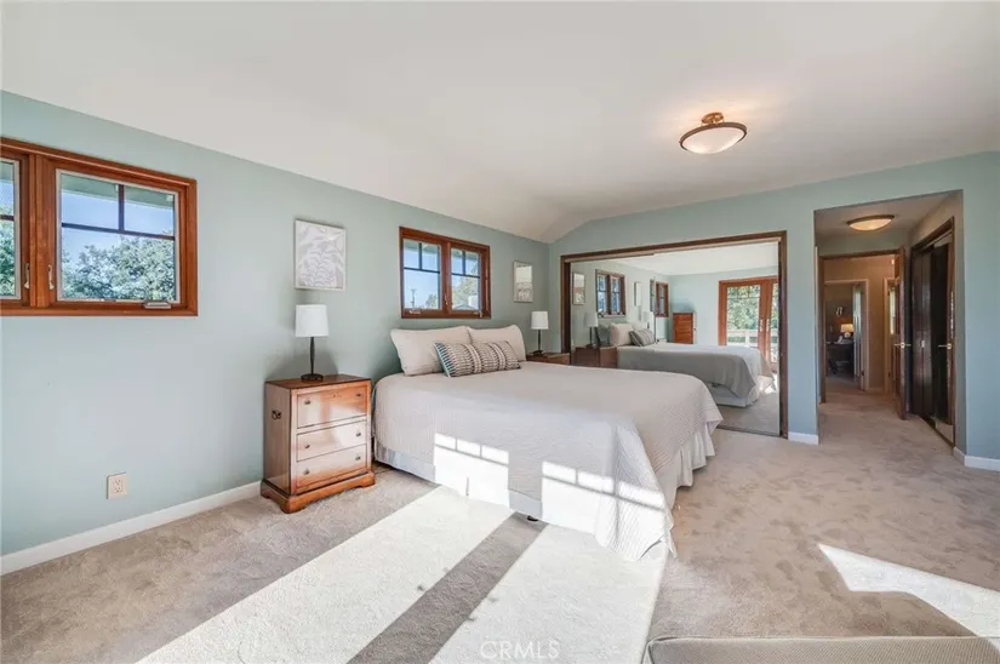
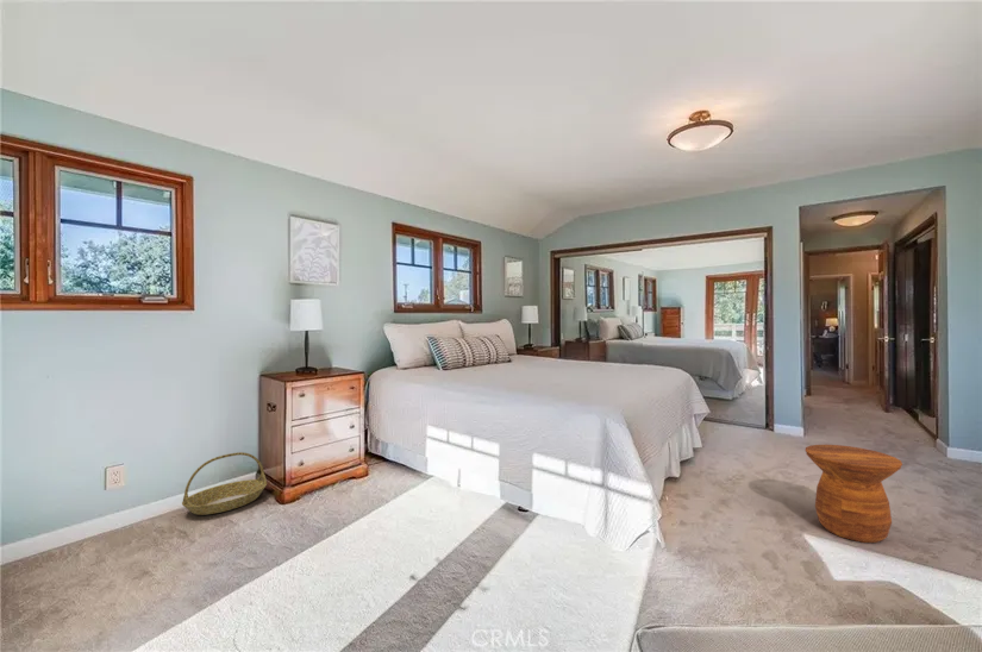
+ side table [805,444,903,544]
+ basket [181,451,268,516]
